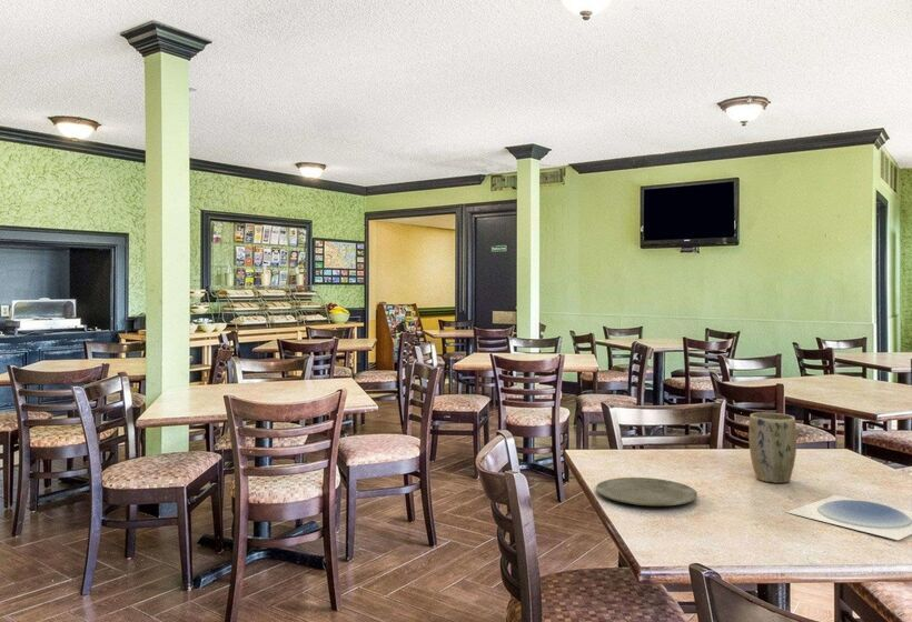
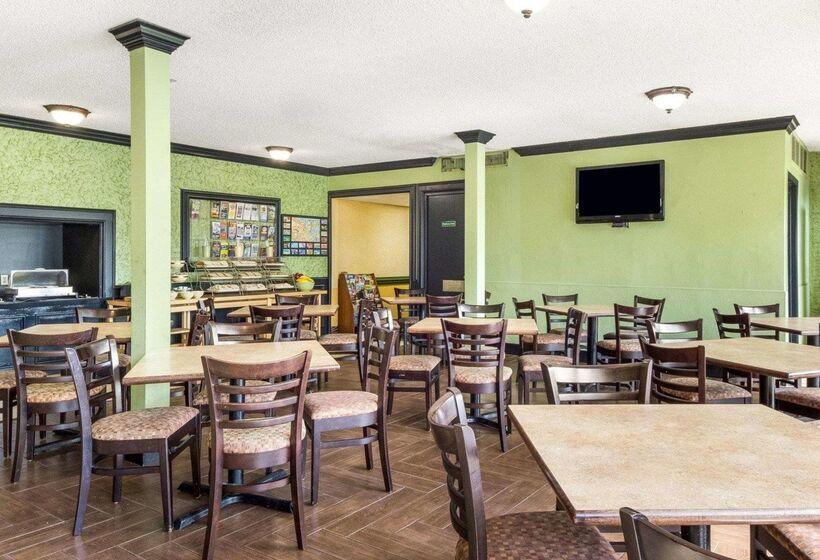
- plate [786,494,912,541]
- plant pot [749,412,797,484]
- plate [595,476,698,506]
